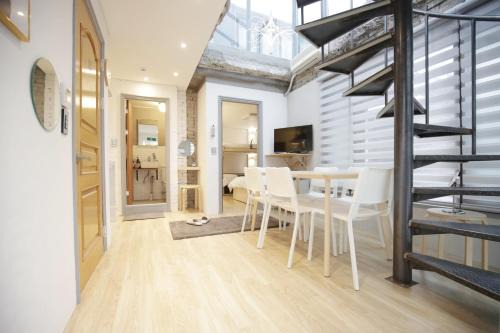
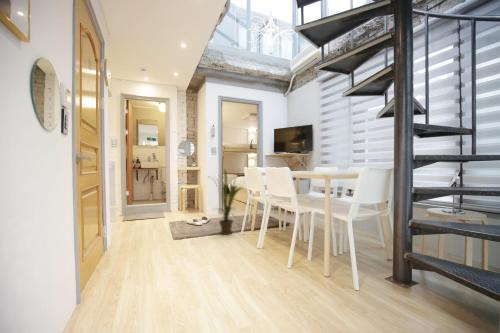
+ house plant [205,166,243,236]
